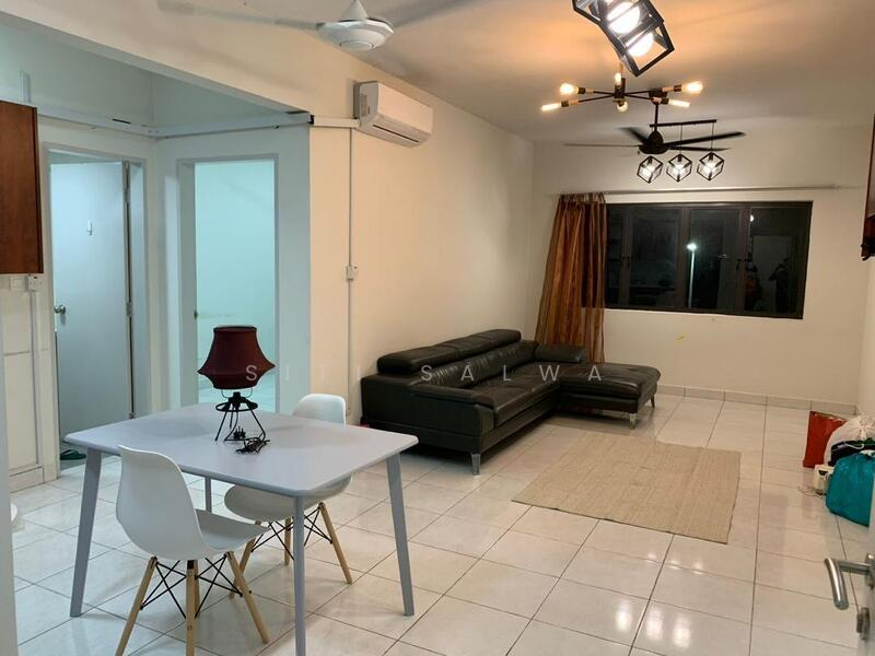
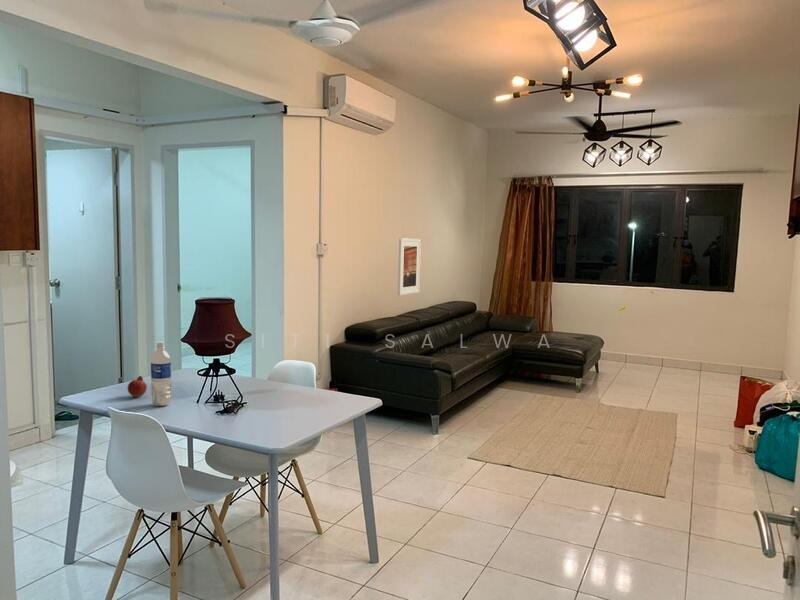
+ fruit [127,375,148,398]
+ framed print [397,237,422,296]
+ water bottle [150,341,172,407]
